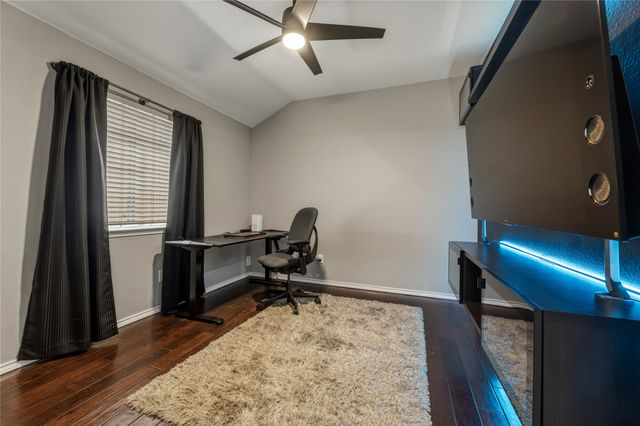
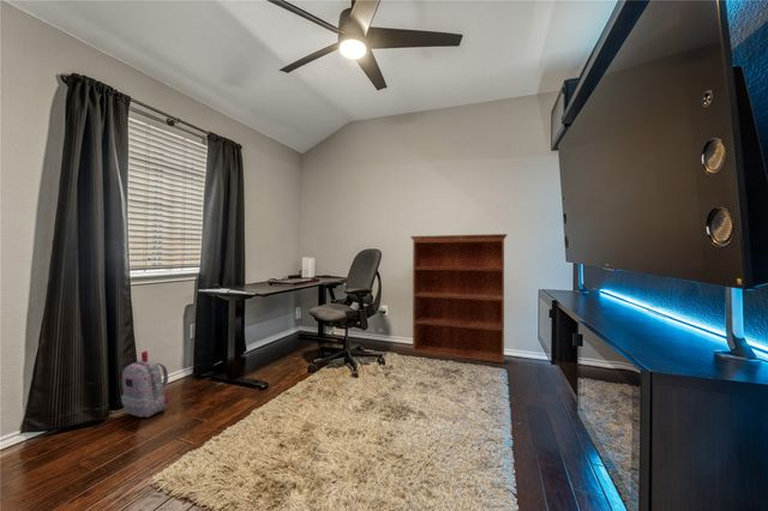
+ bookcase [409,233,509,365]
+ backpack [120,350,170,419]
